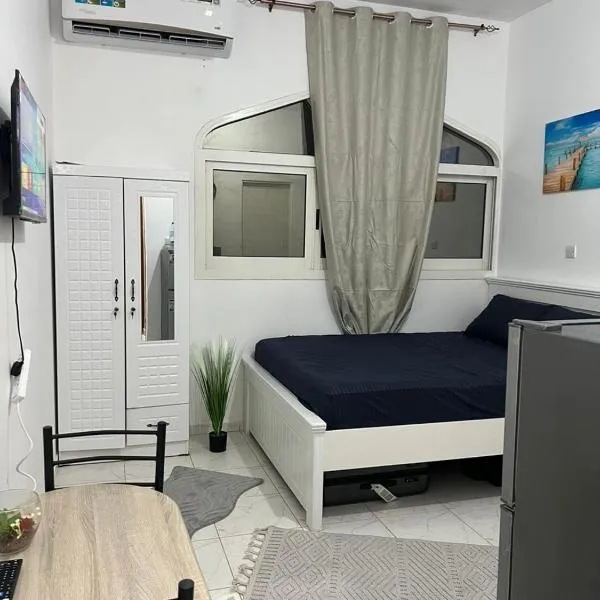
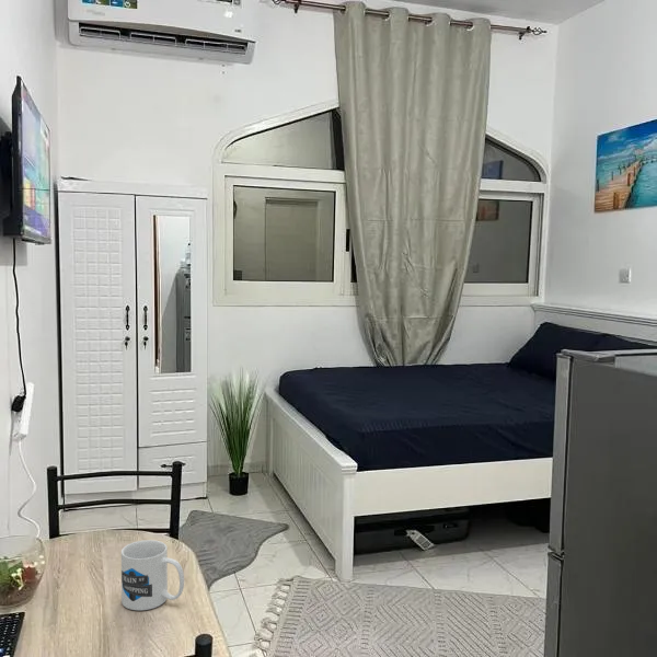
+ mug [120,539,185,611]
